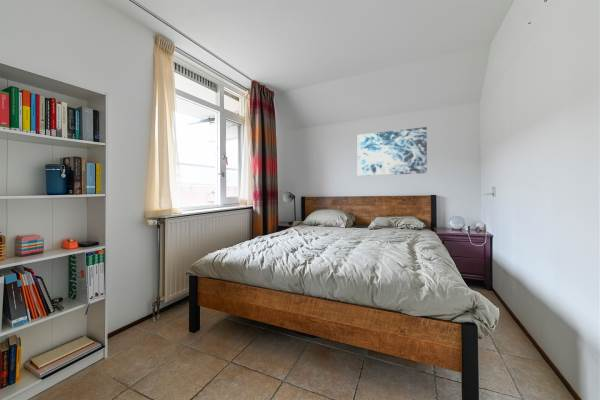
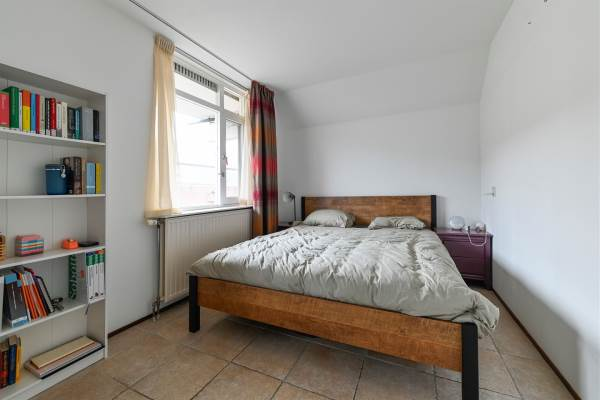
- wall art [357,126,428,177]
